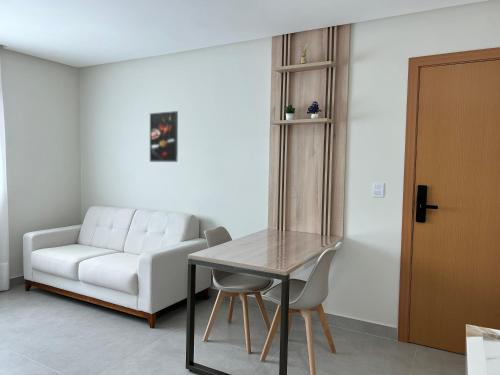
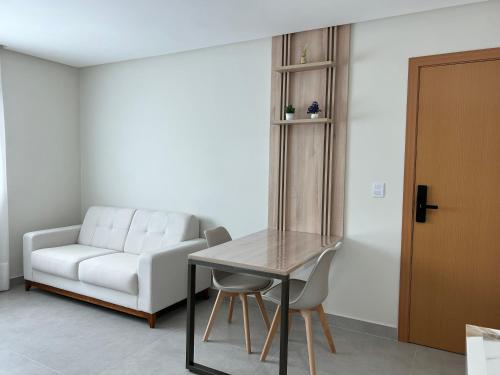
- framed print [149,110,179,163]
